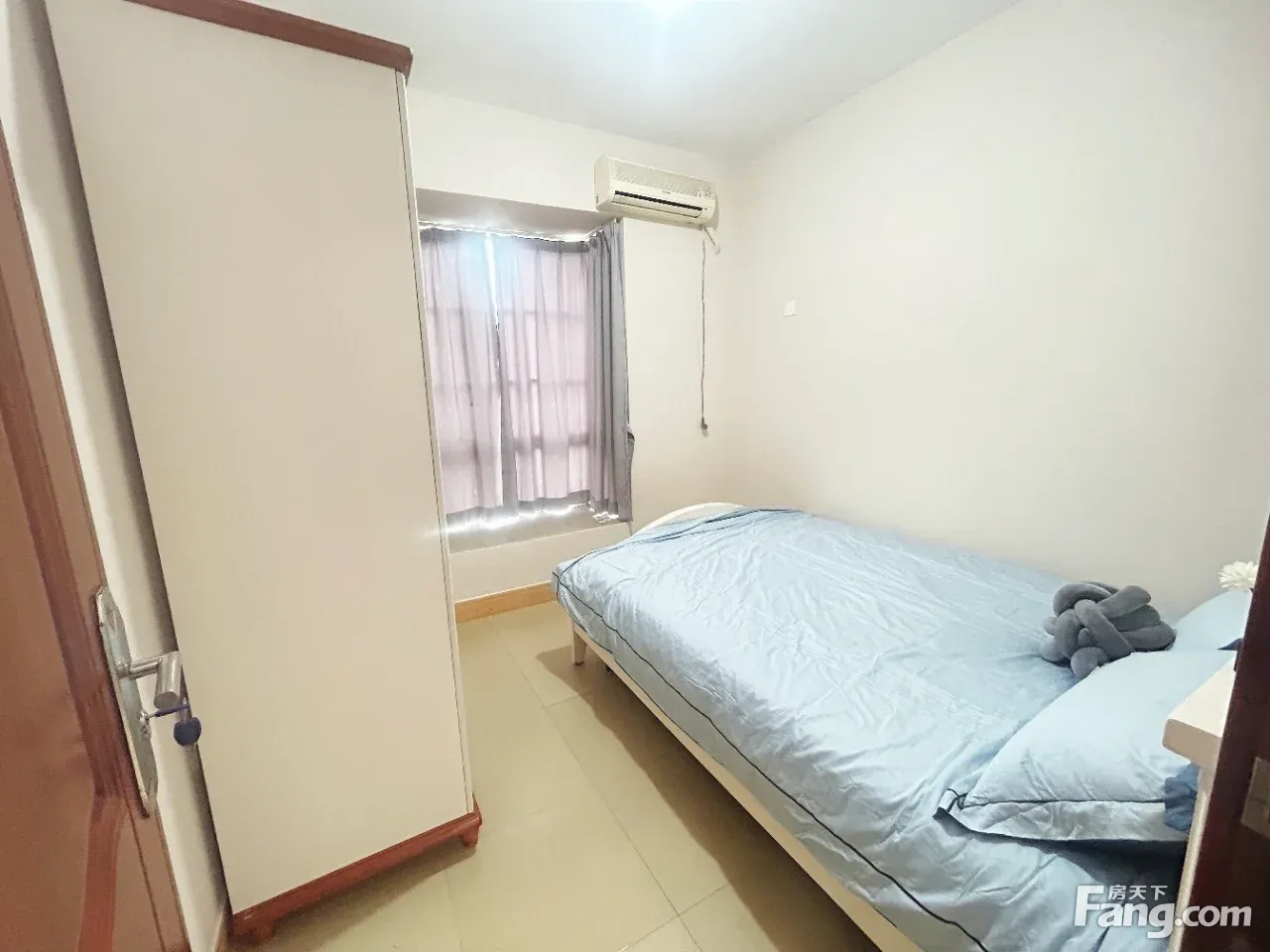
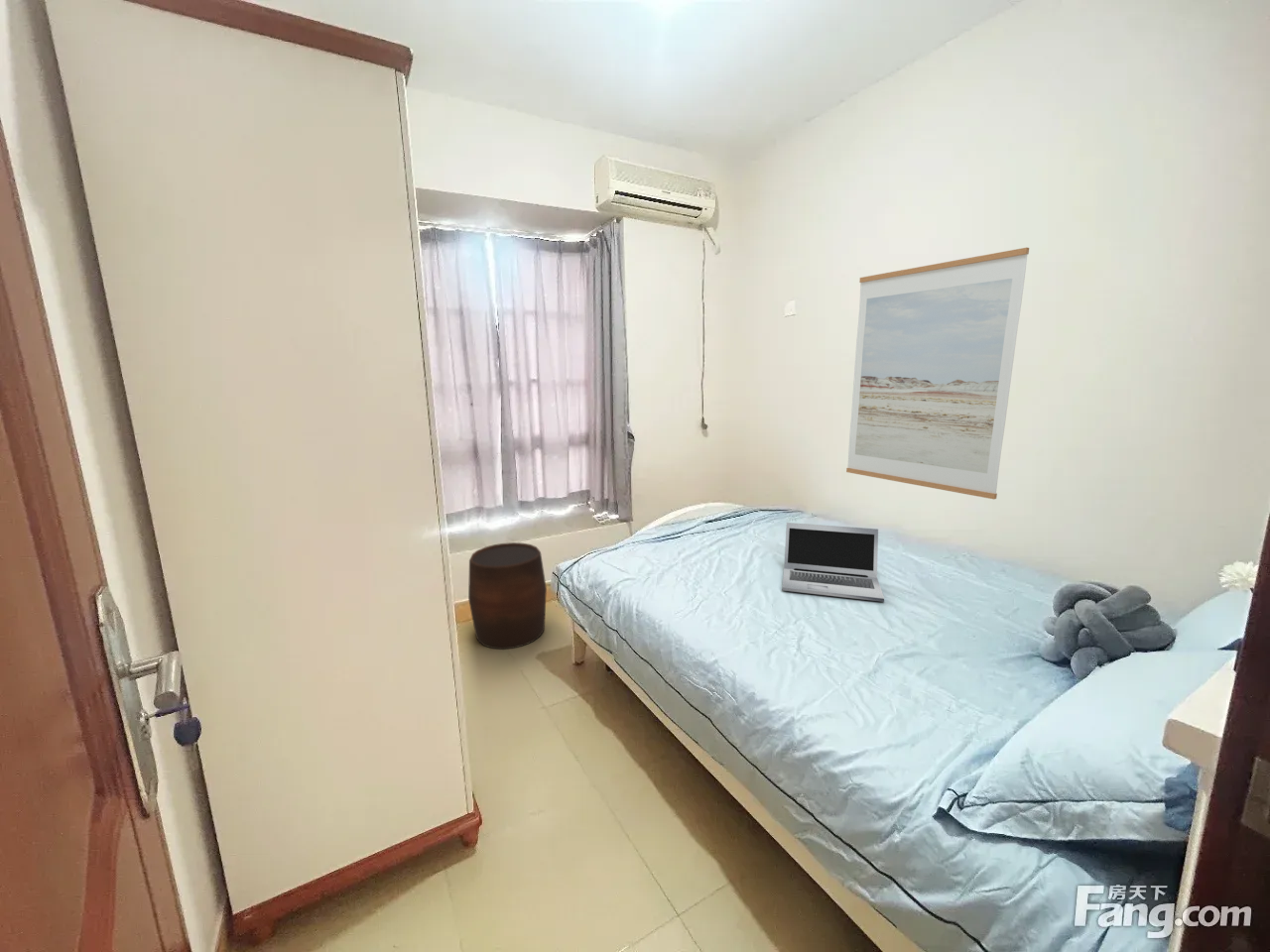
+ stool [467,541,548,651]
+ laptop [781,522,885,603]
+ wall art [845,247,1030,500]
